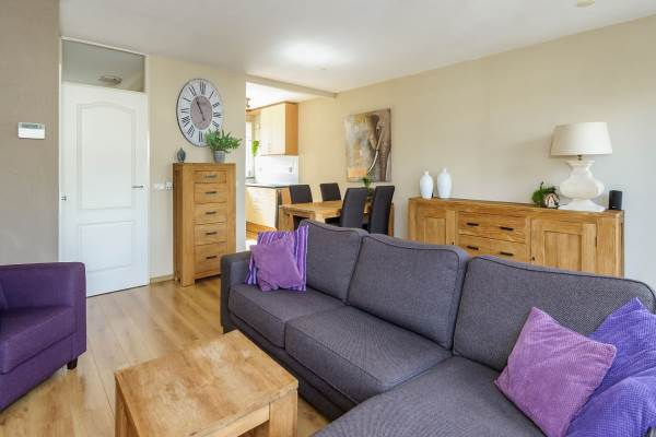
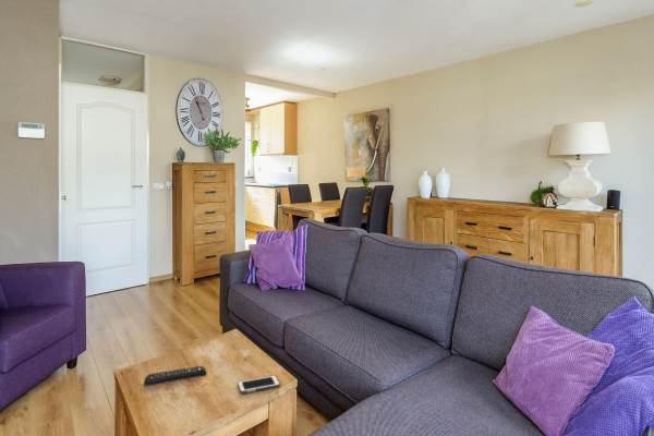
+ remote control [143,365,207,386]
+ cell phone [237,374,281,395]
